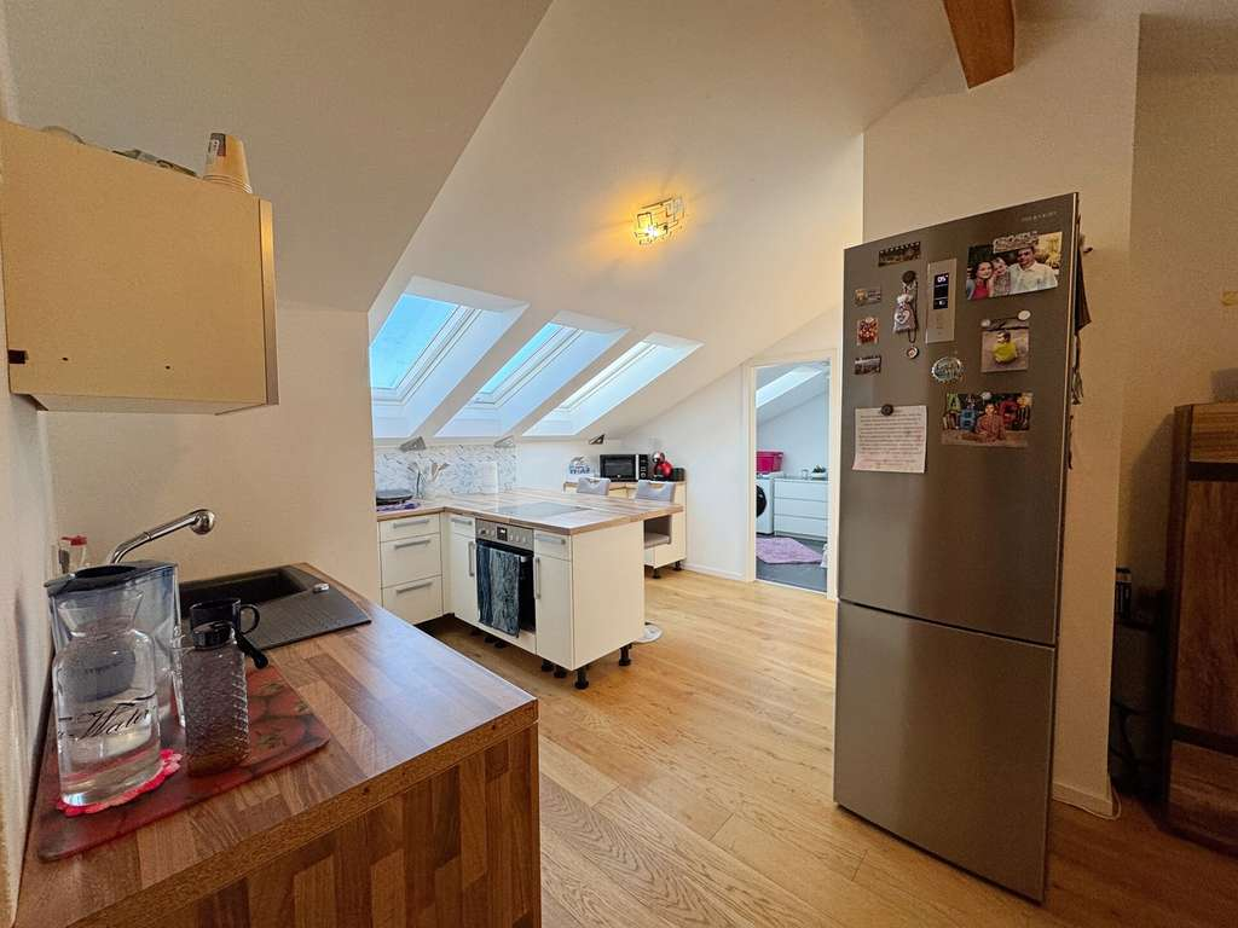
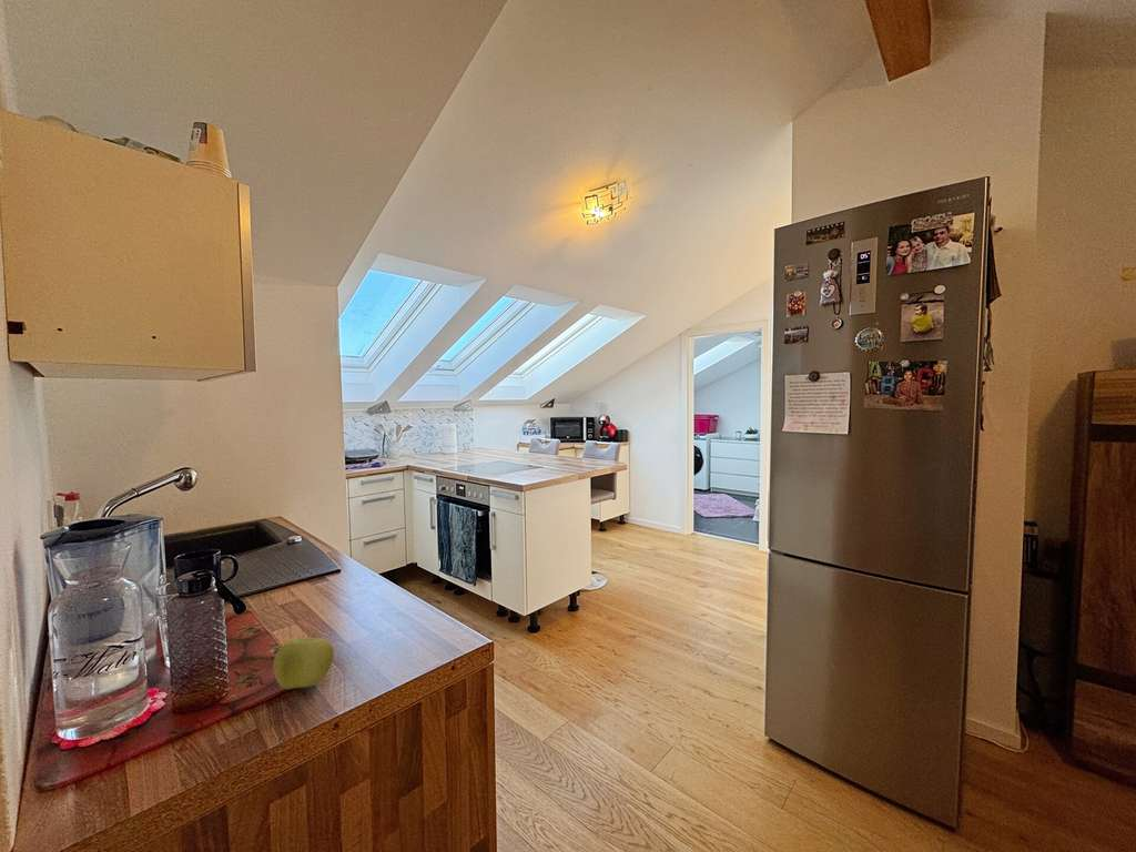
+ apple [273,636,335,690]
